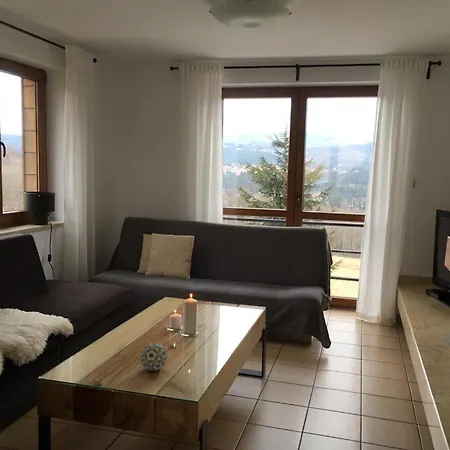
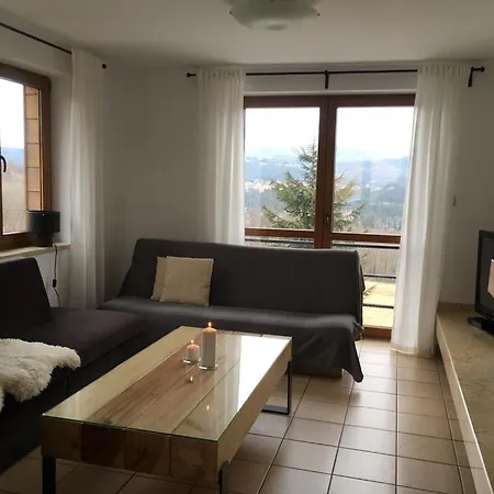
- decorative ball [139,342,169,372]
